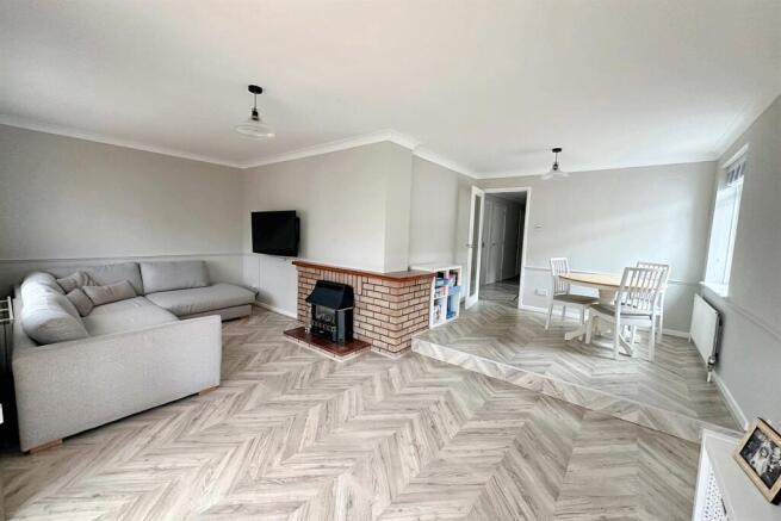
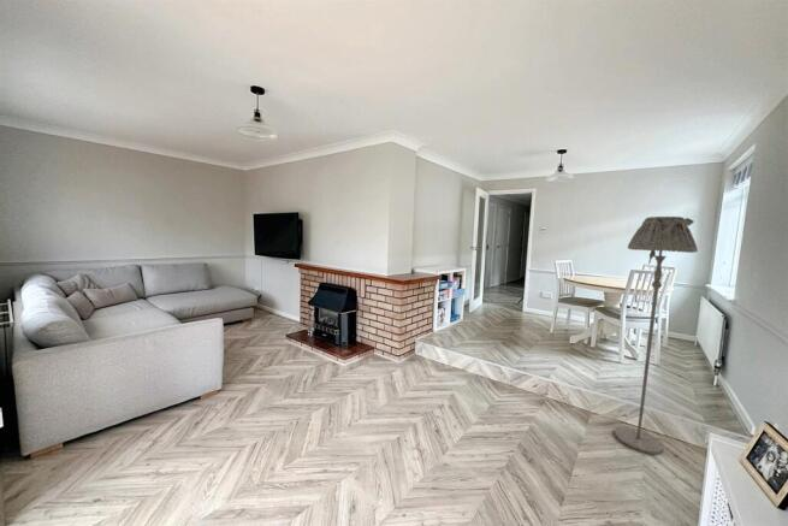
+ floor lamp [614,215,699,455]
